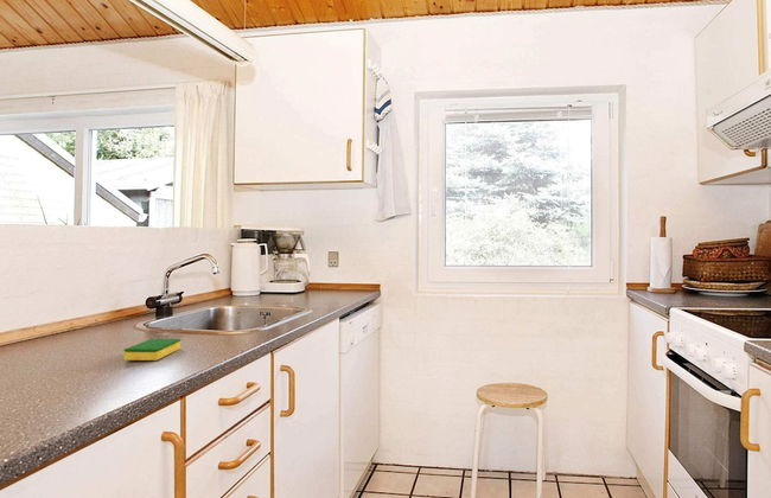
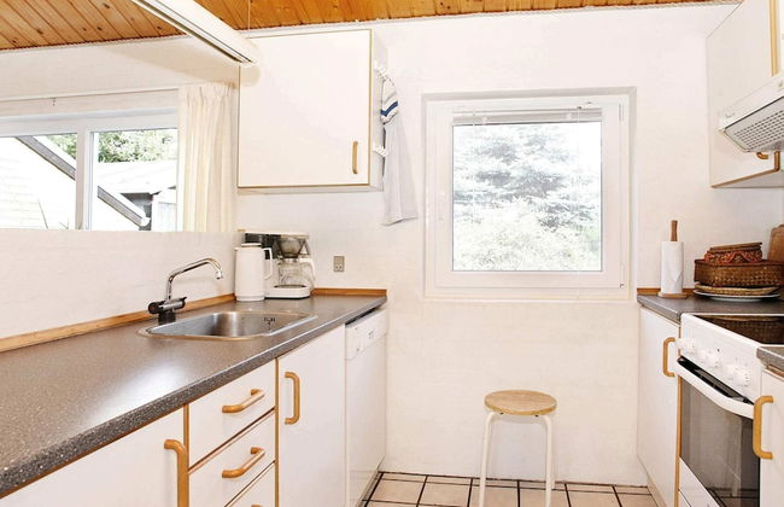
- dish sponge [122,338,181,362]
